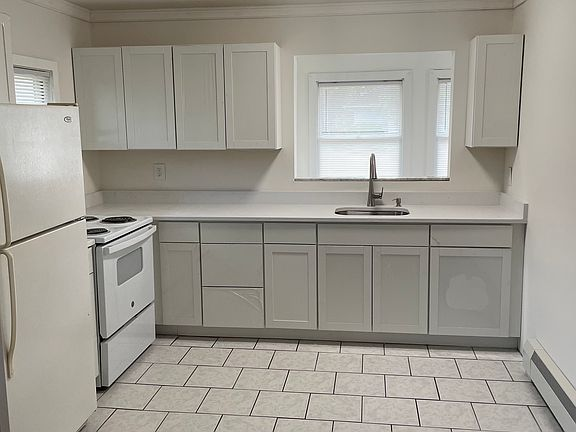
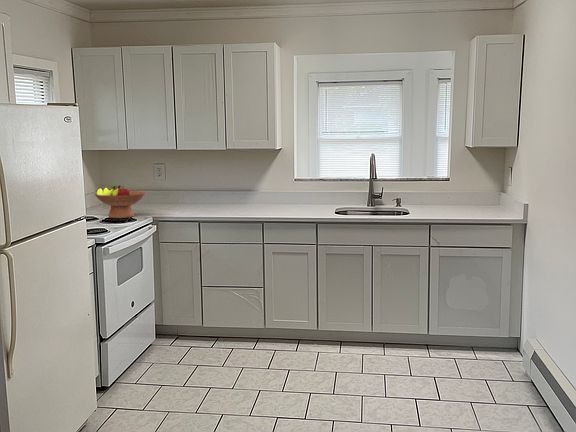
+ fruit bowl [93,184,147,219]
